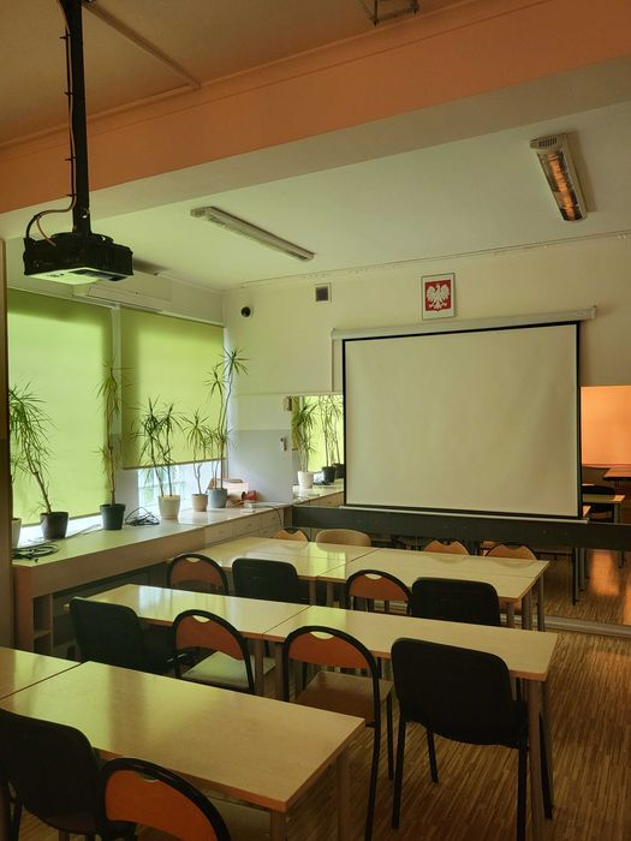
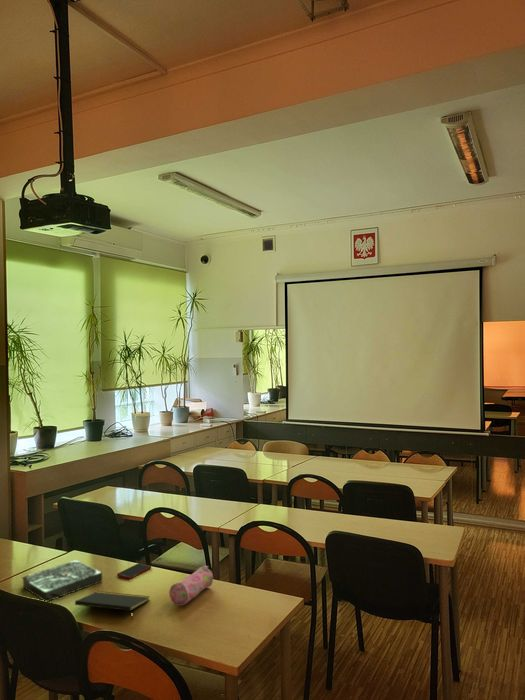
+ book [21,559,103,603]
+ notepad [74,590,151,620]
+ cell phone [116,562,152,580]
+ pencil case [168,565,214,607]
